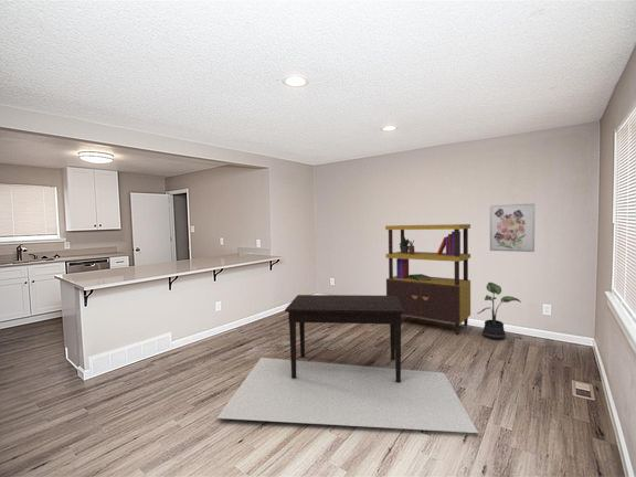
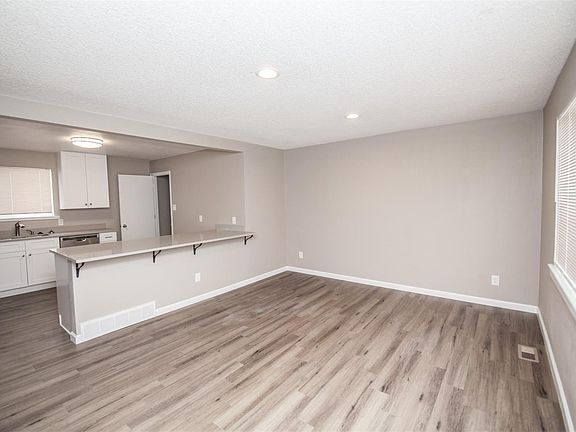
- wall art [489,202,536,253]
- potted plant [477,282,522,341]
- bookcase [384,223,471,336]
- dining table [215,294,479,434]
